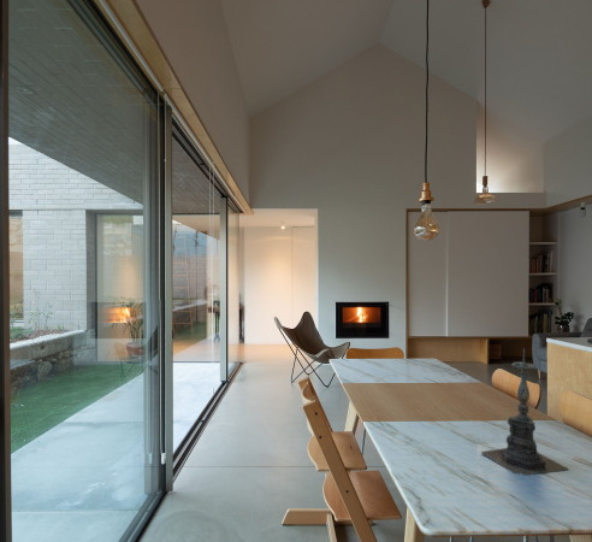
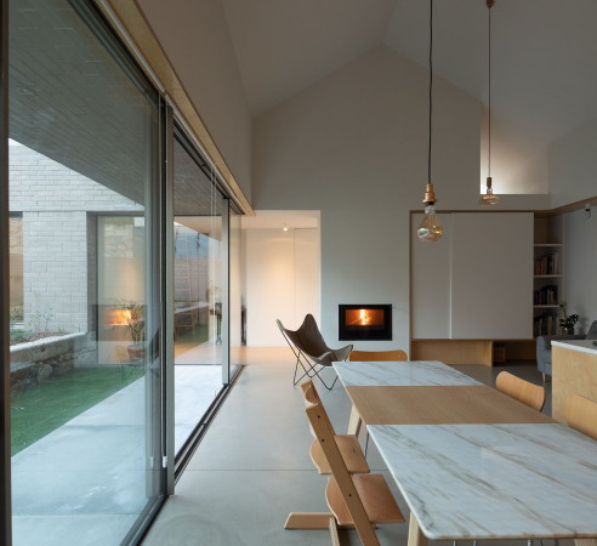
- candle holder [480,347,570,477]
